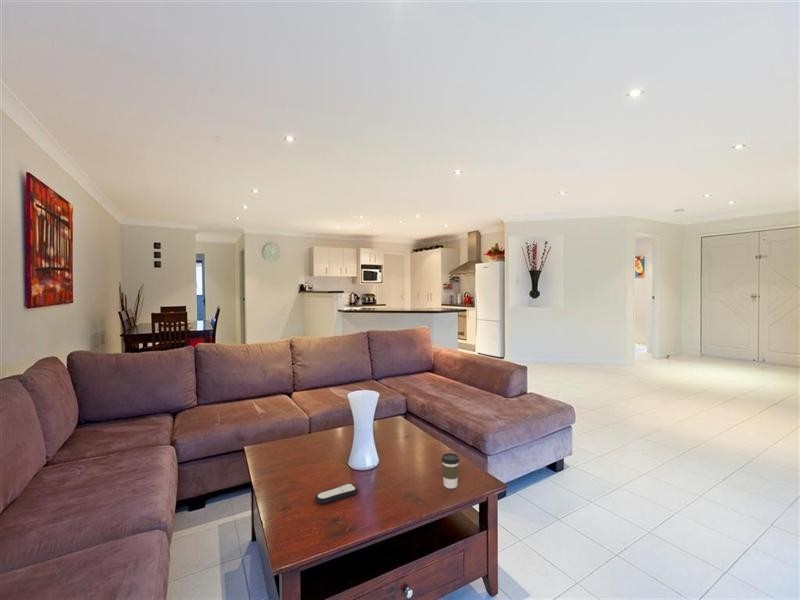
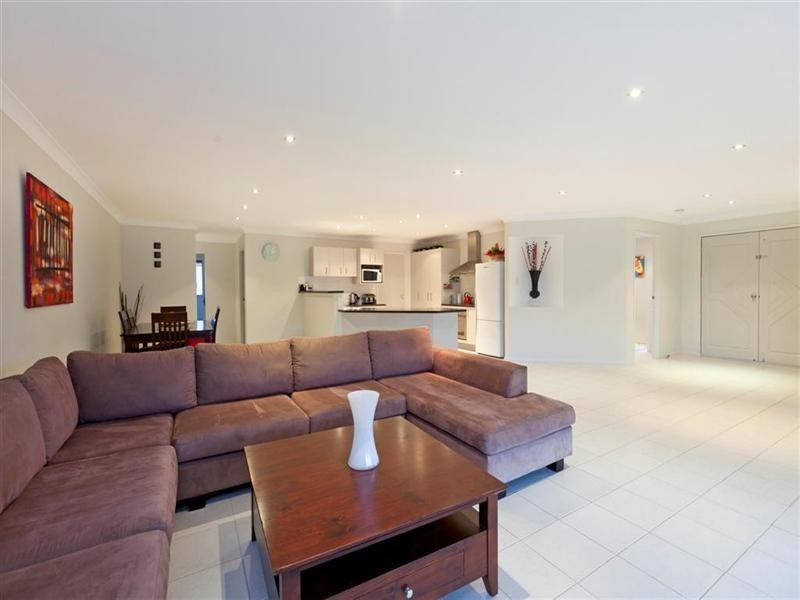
- remote control [314,482,359,505]
- coffee cup [440,452,461,489]
